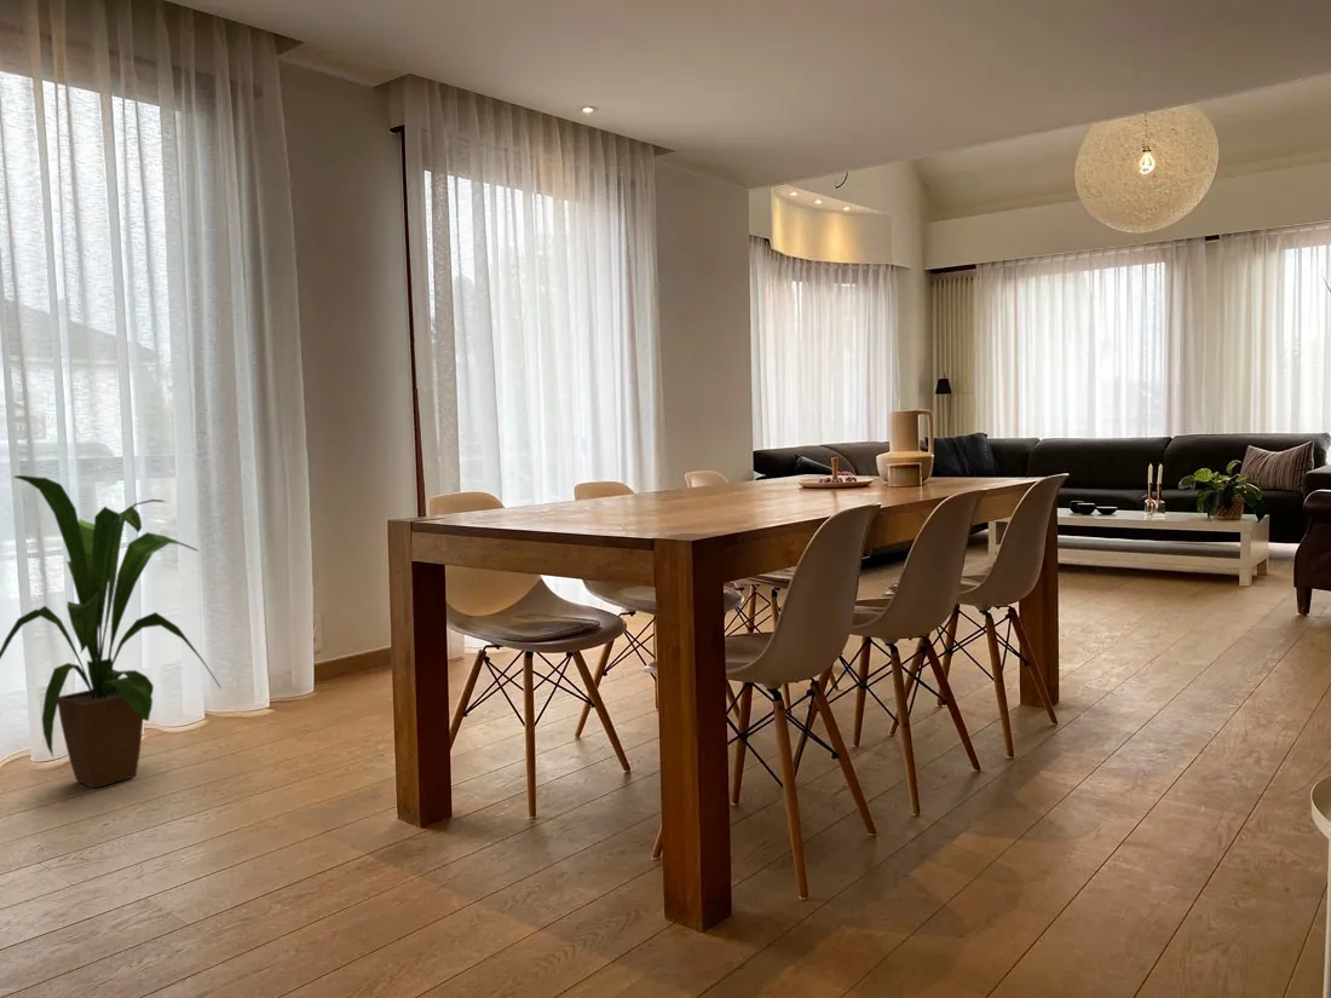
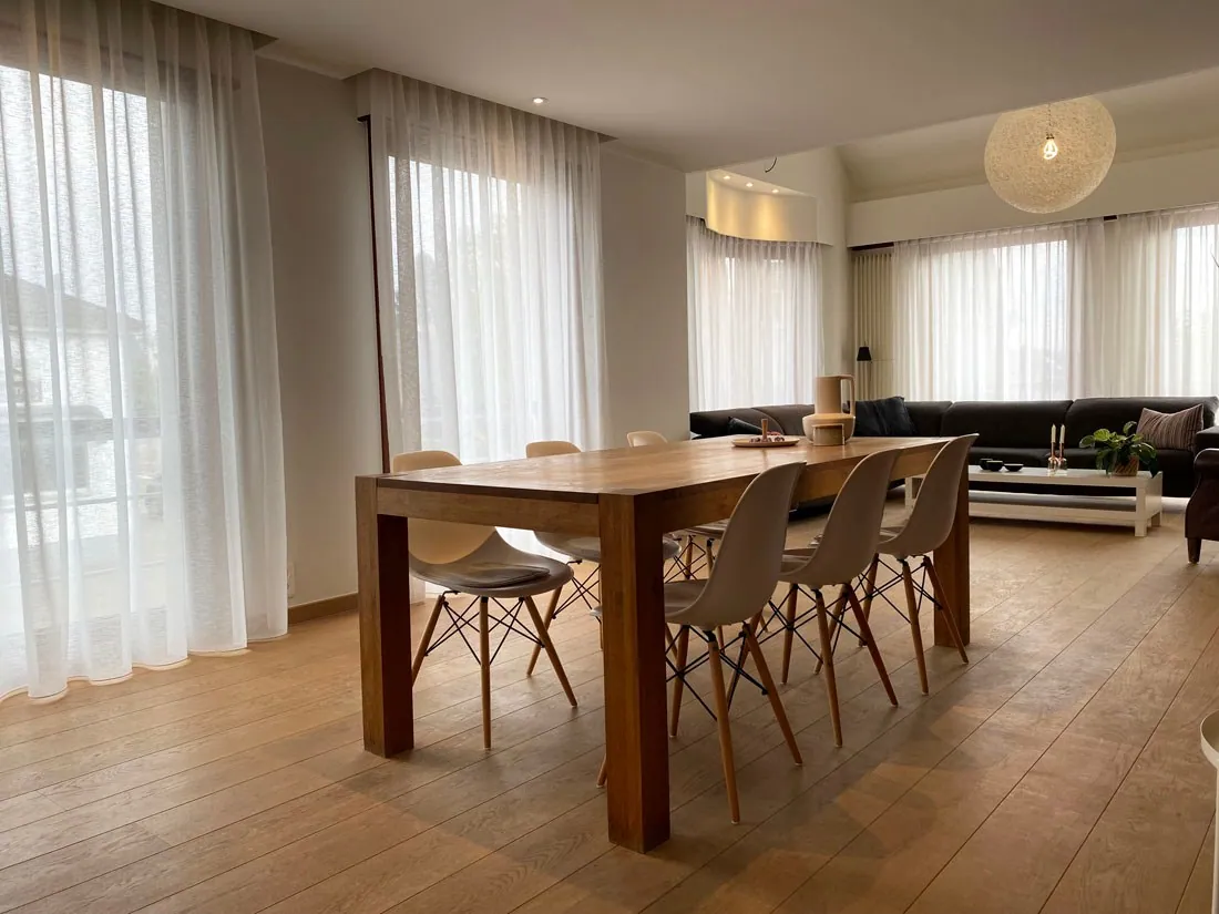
- house plant [0,474,221,789]
